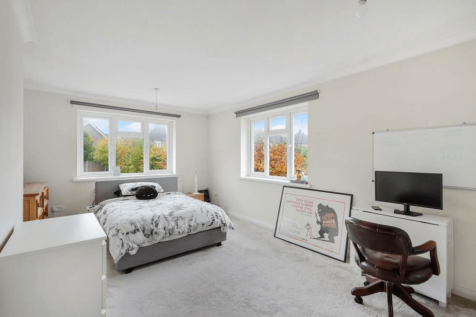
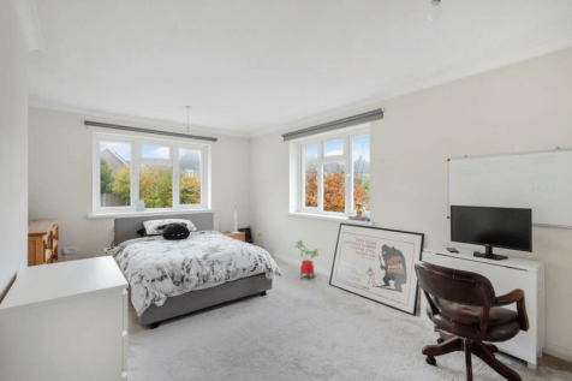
+ house plant [293,239,320,281]
